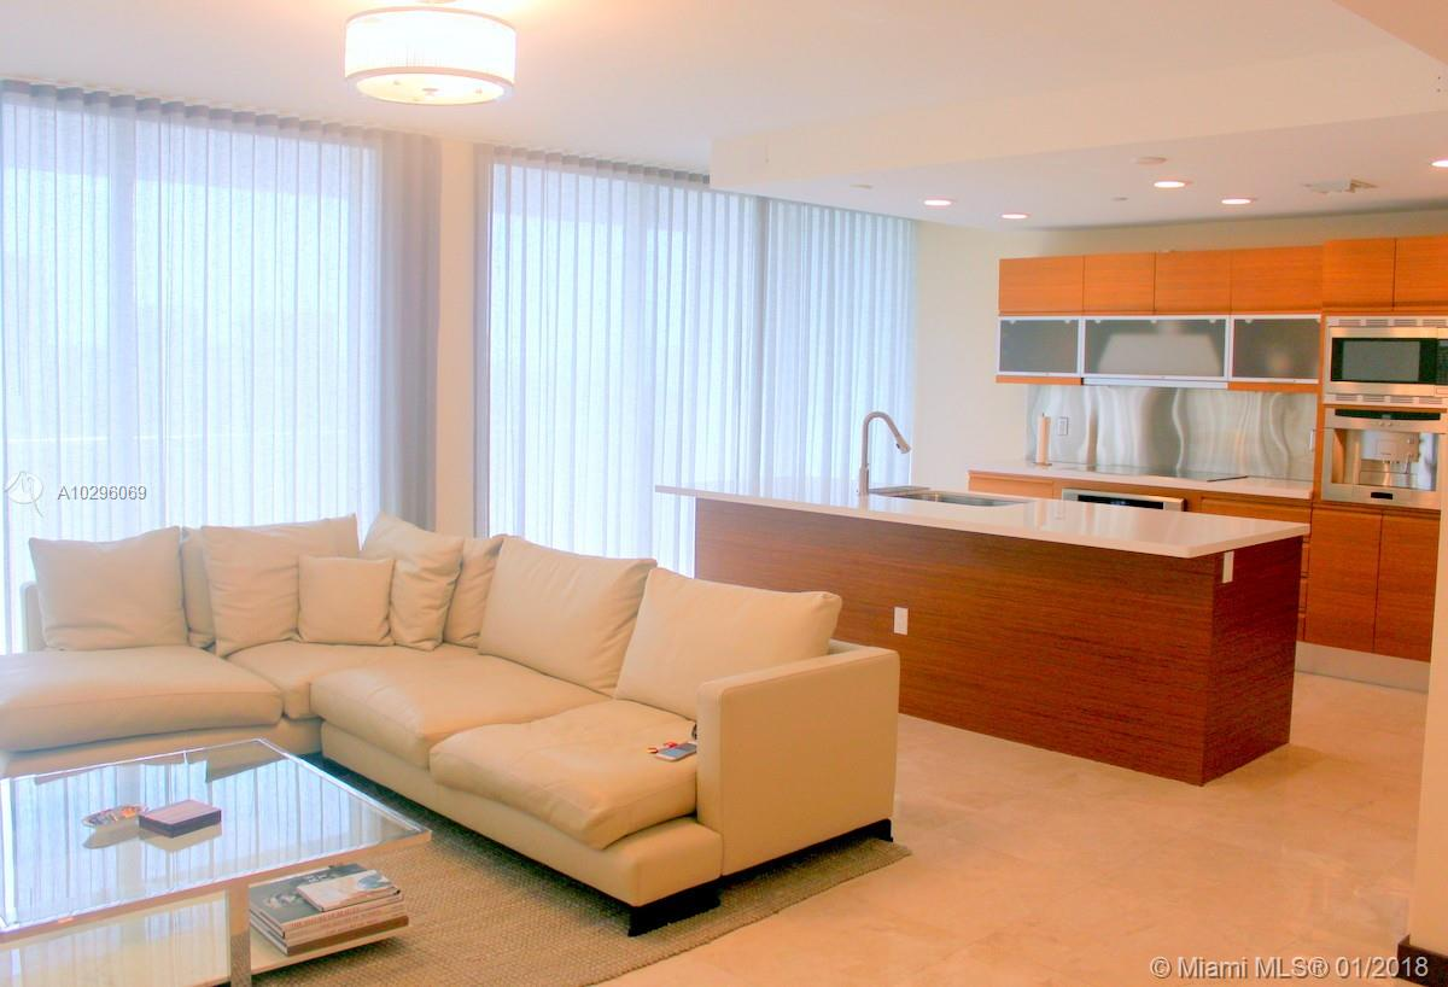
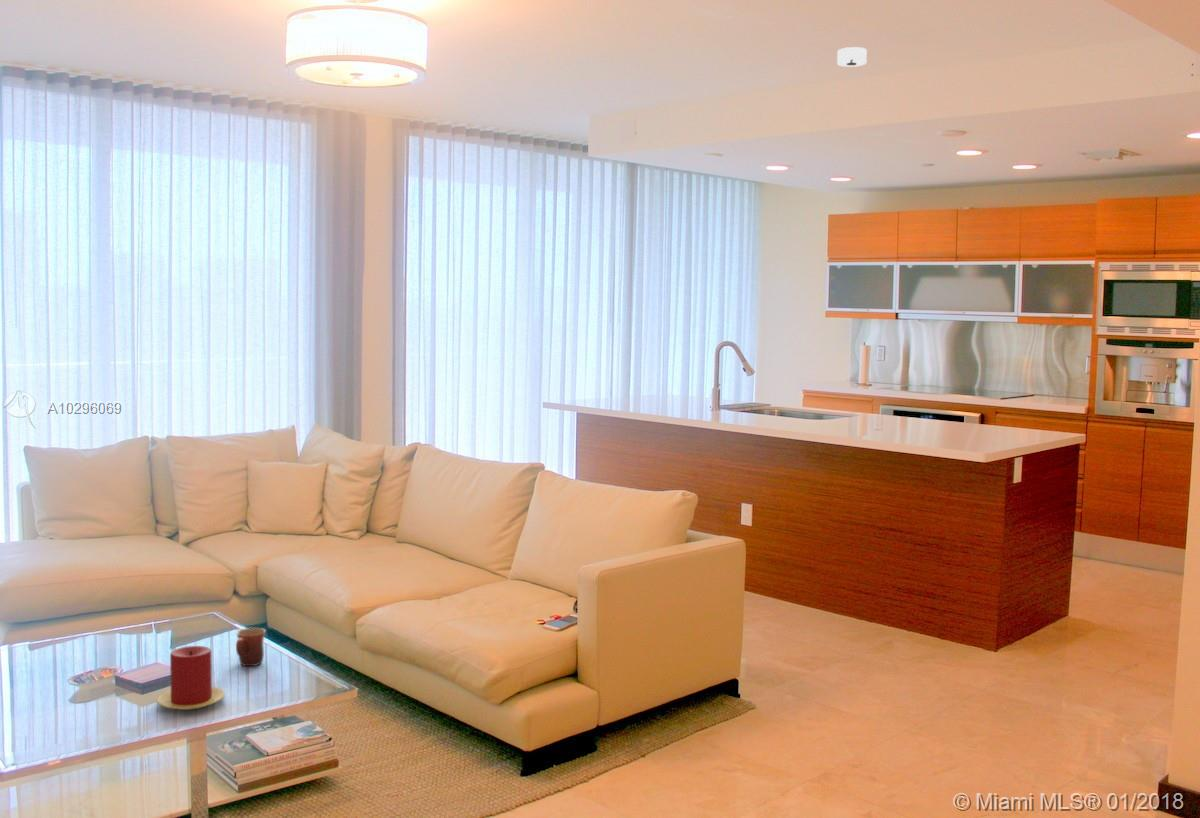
+ smoke detector [836,46,868,68]
+ mug [235,627,267,667]
+ candle [156,645,226,711]
